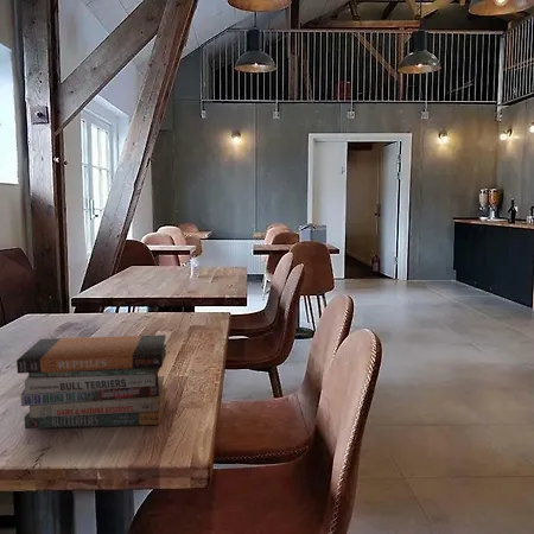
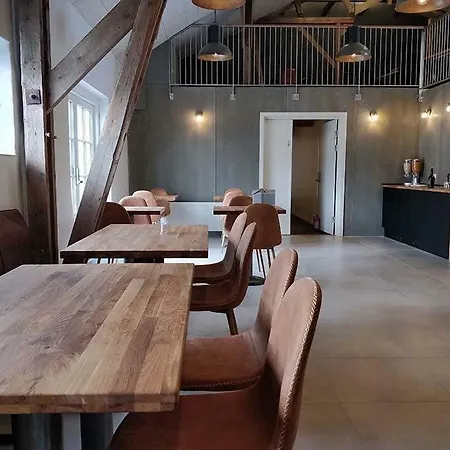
- book stack [15,333,169,430]
